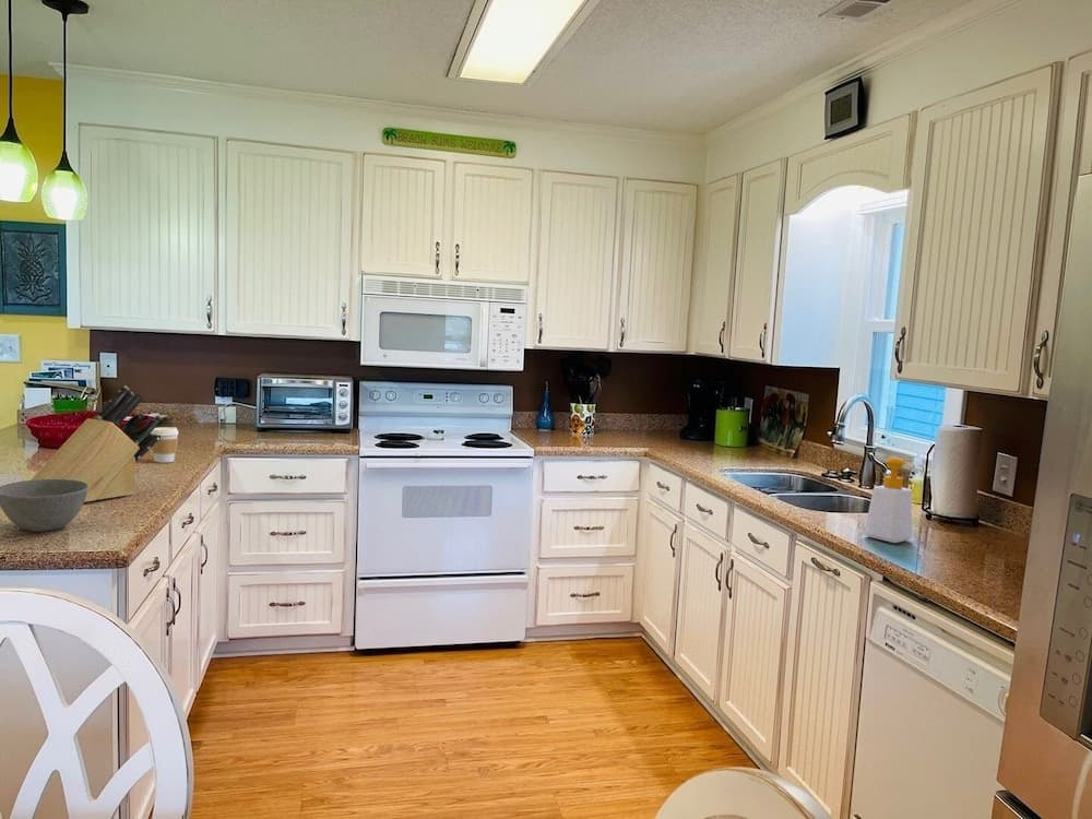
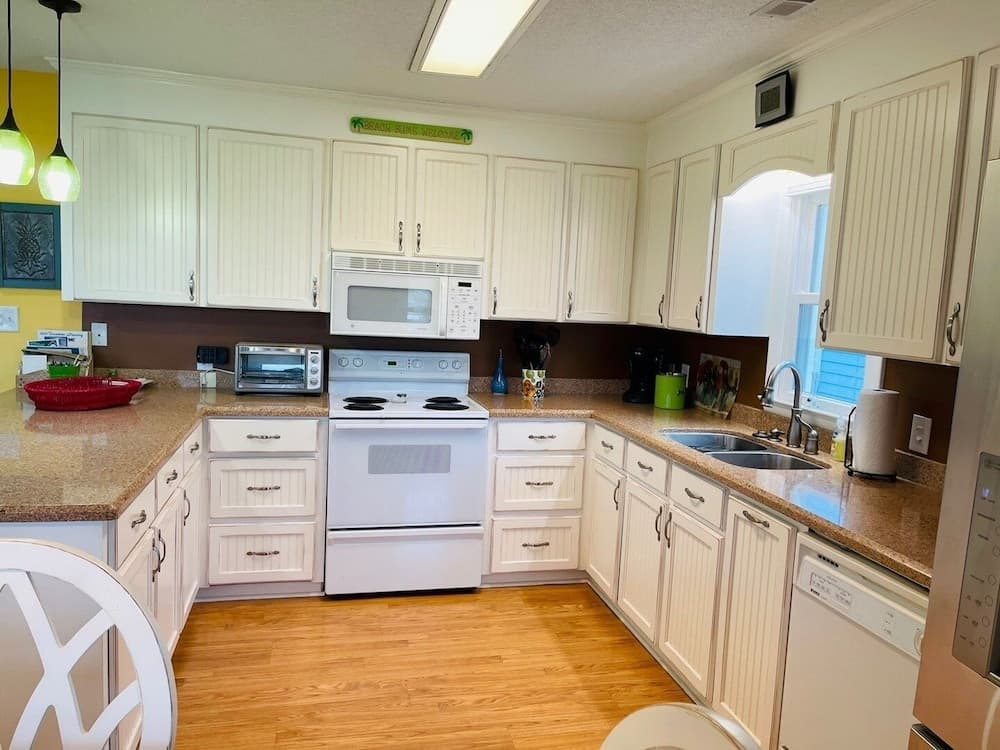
- coffee cup [151,426,179,464]
- bowl [0,479,88,533]
- soap bottle [864,456,913,544]
- knife block [29,384,164,503]
